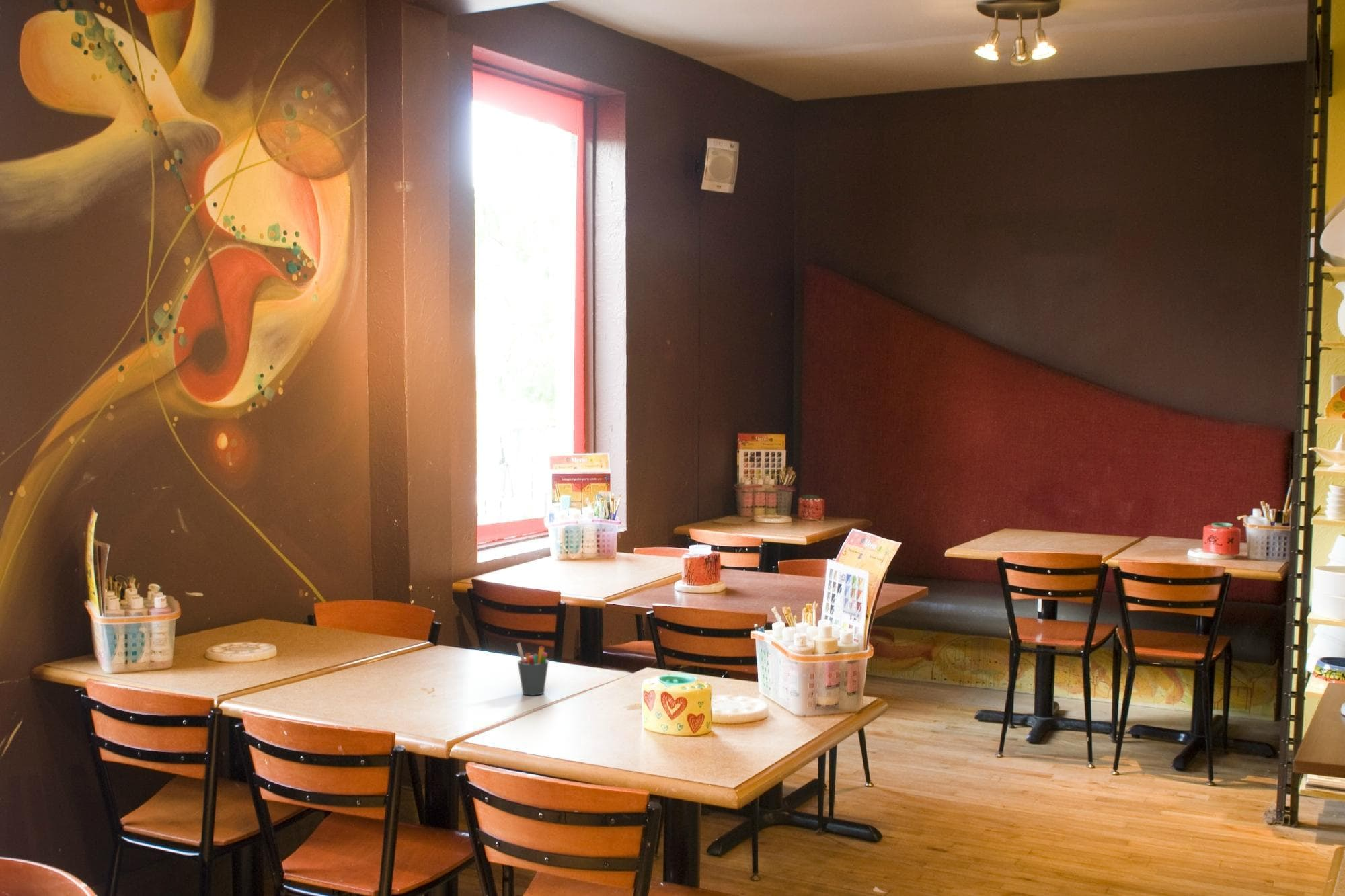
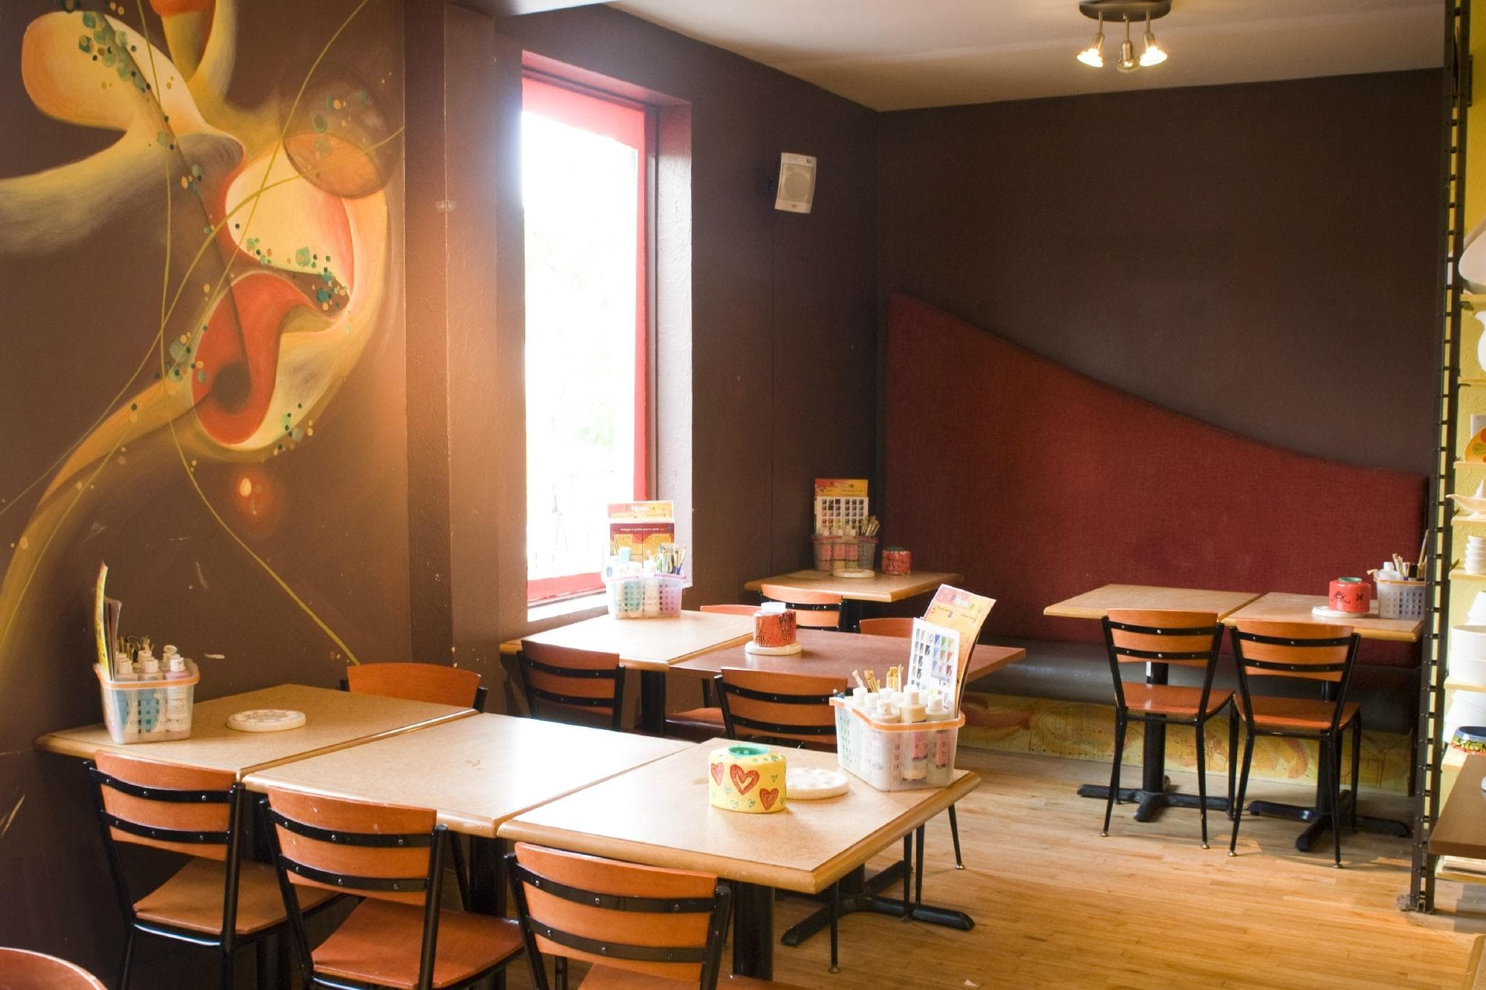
- pen holder [516,642,549,696]
